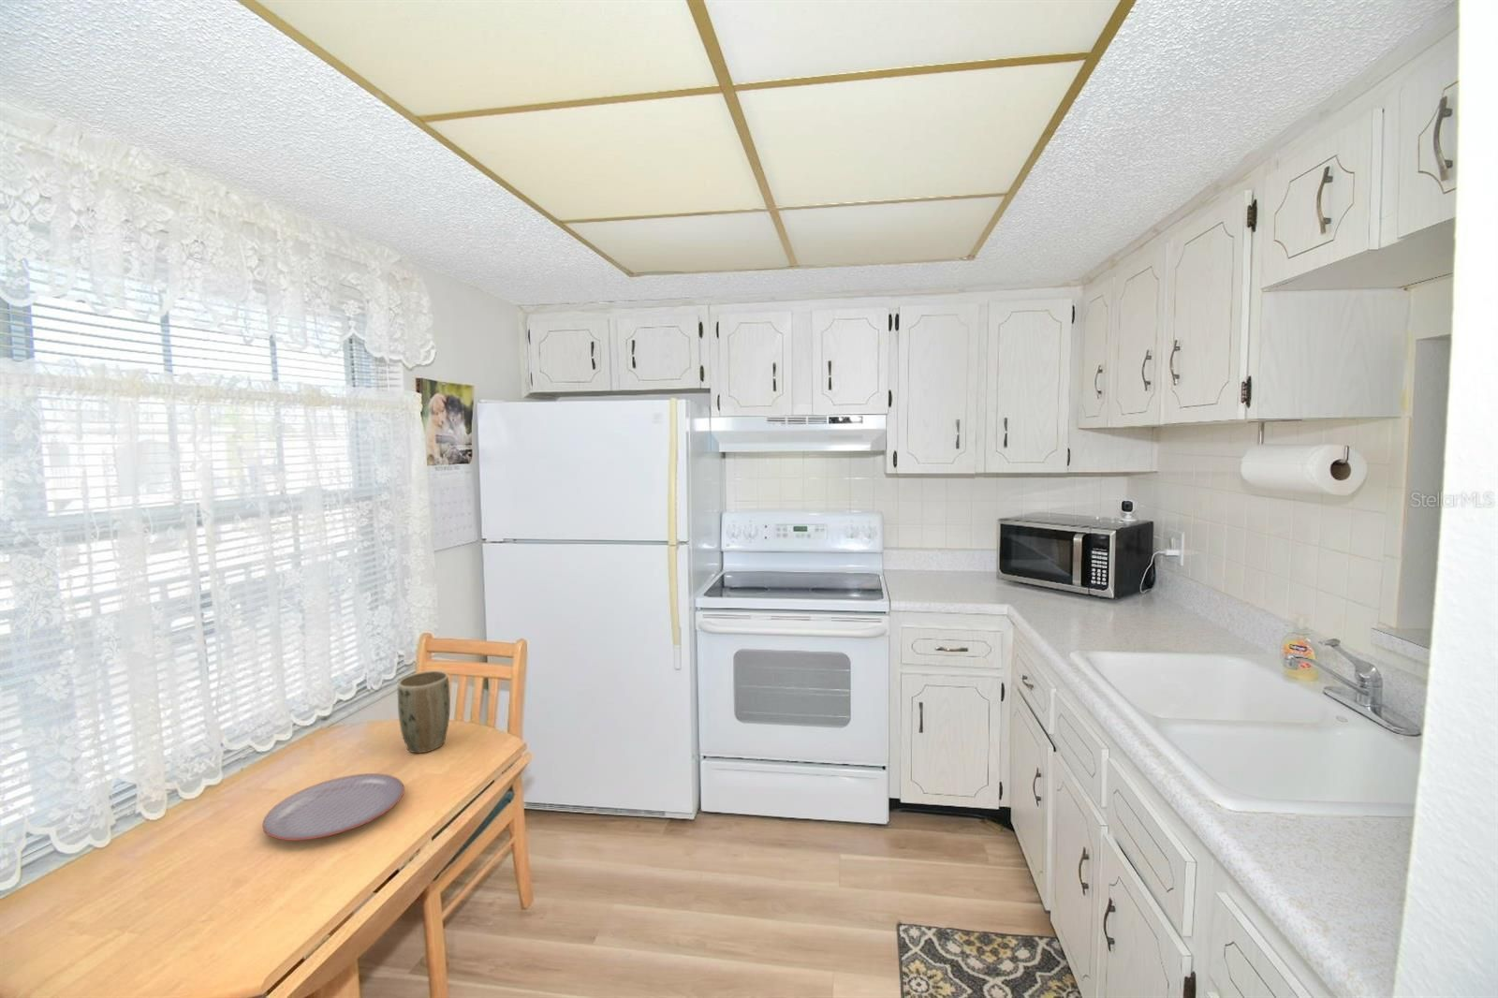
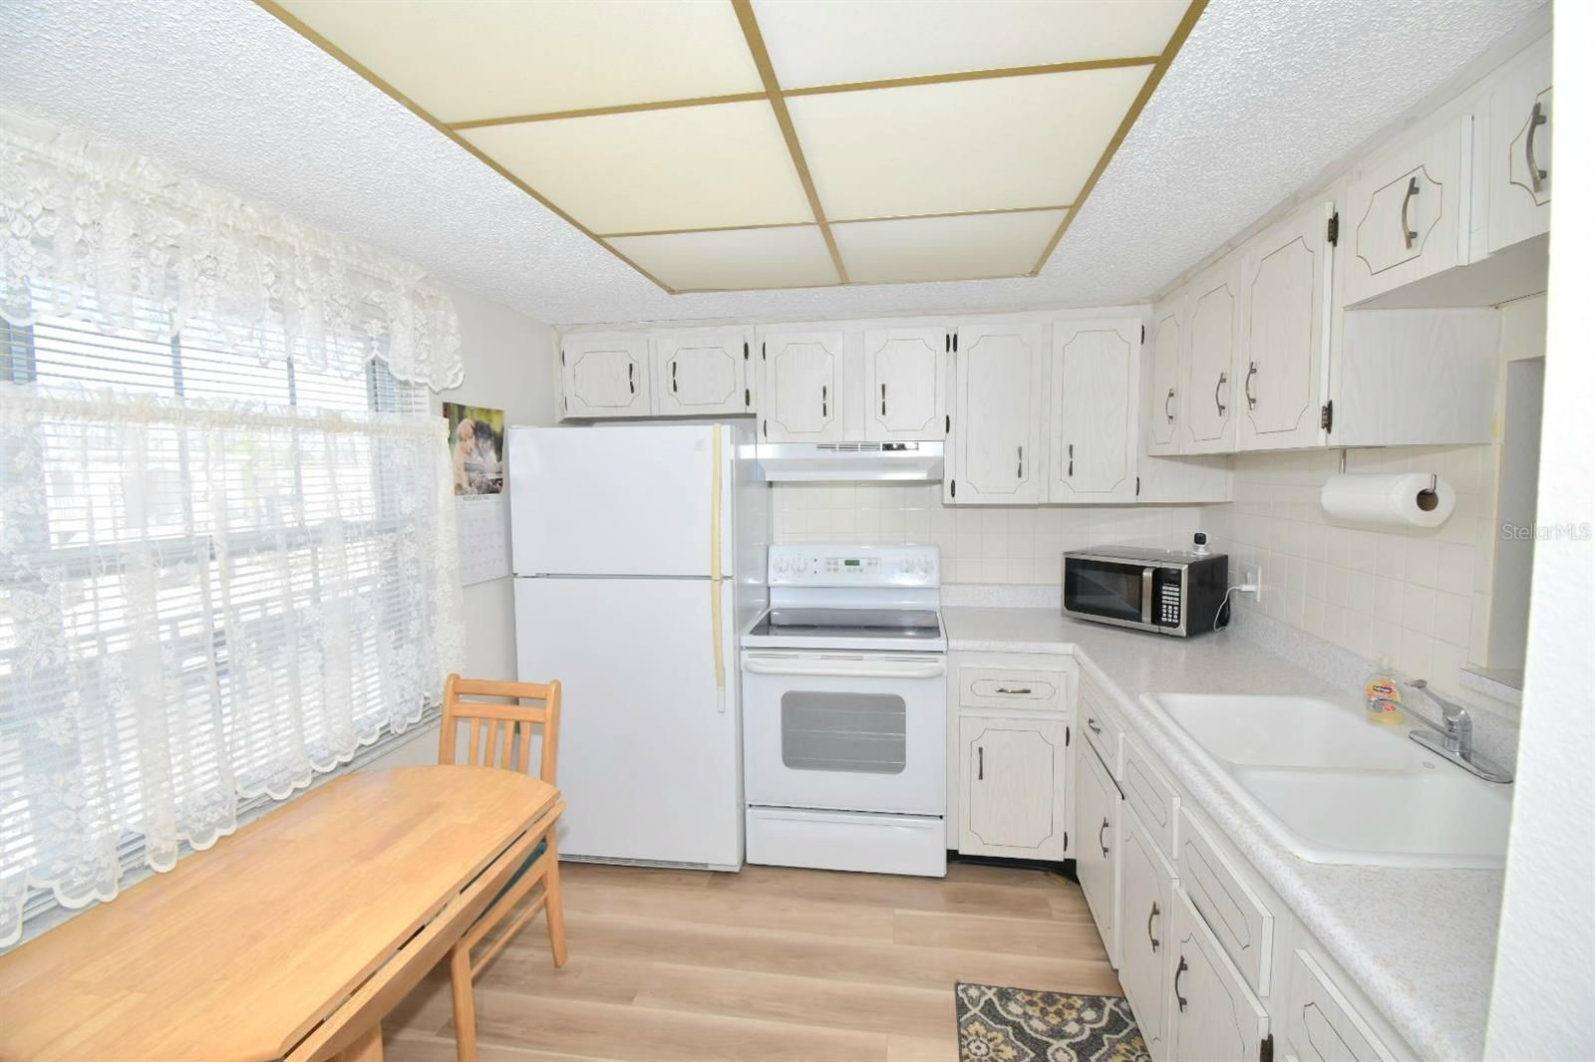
- plate [262,772,405,842]
- plant pot [396,671,451,754]
